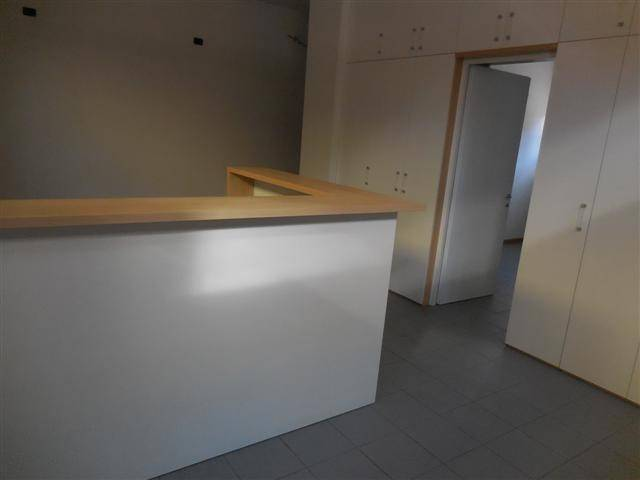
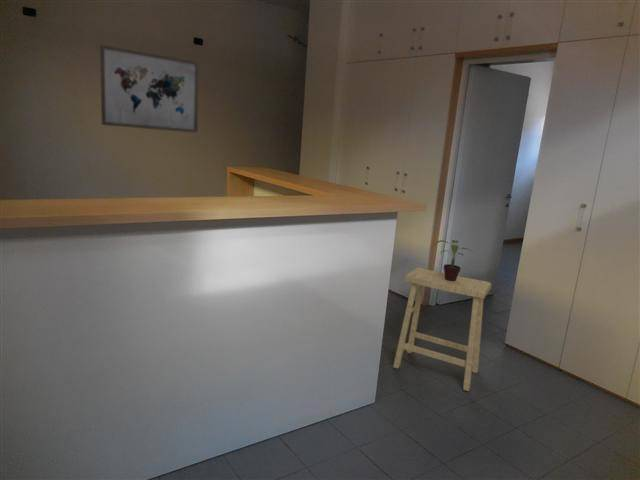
+ wall art [99,44,200,134]
+ potted plant [433,239,473,281]
+ stool [392,267,492,392]
